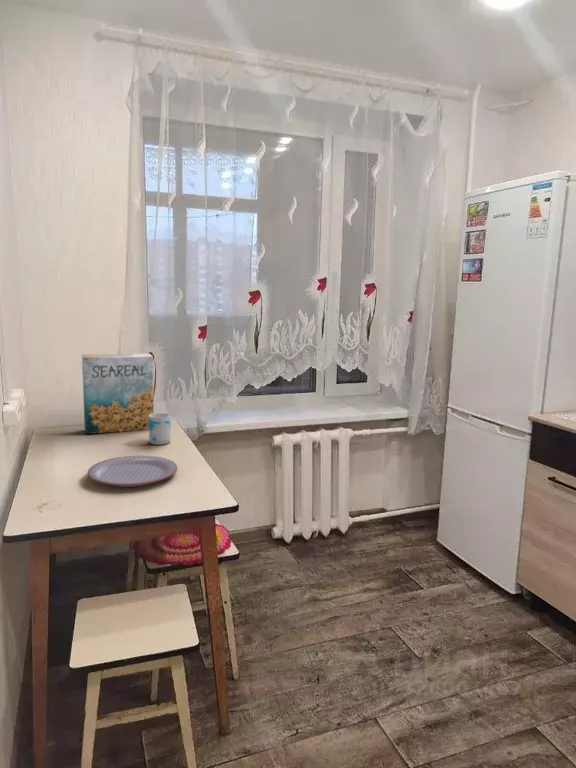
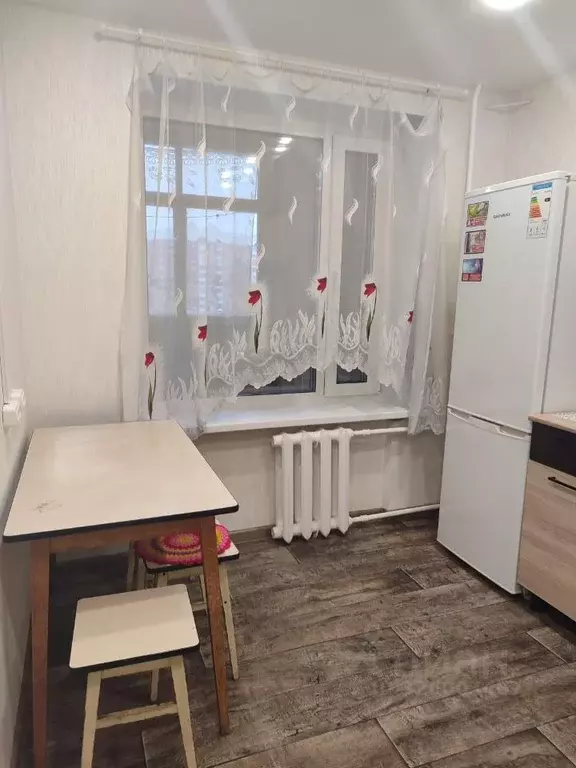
- plate [86,455,178,487]
- mug [148,412,171,446]
- cereal box [81,352,155,435]
